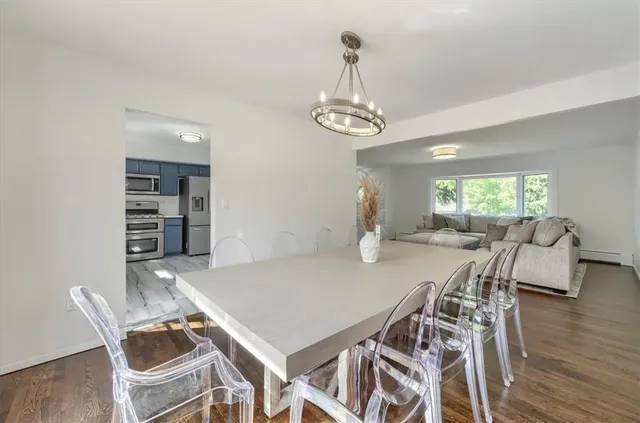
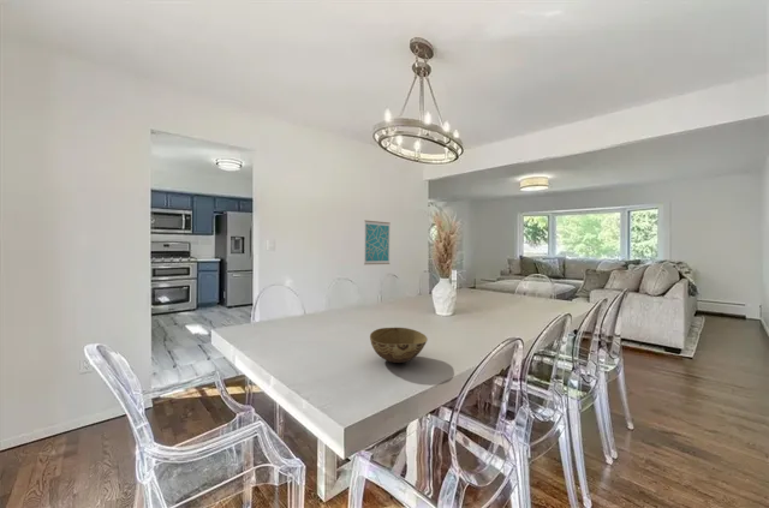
+ bowl [369,327,429,364]
+ wall art [363,220,392,265]
